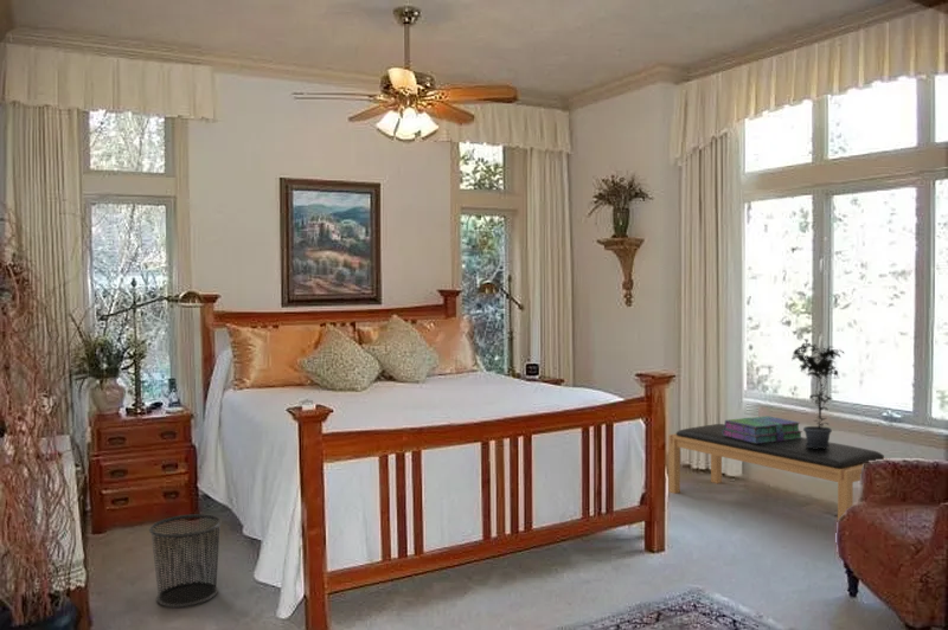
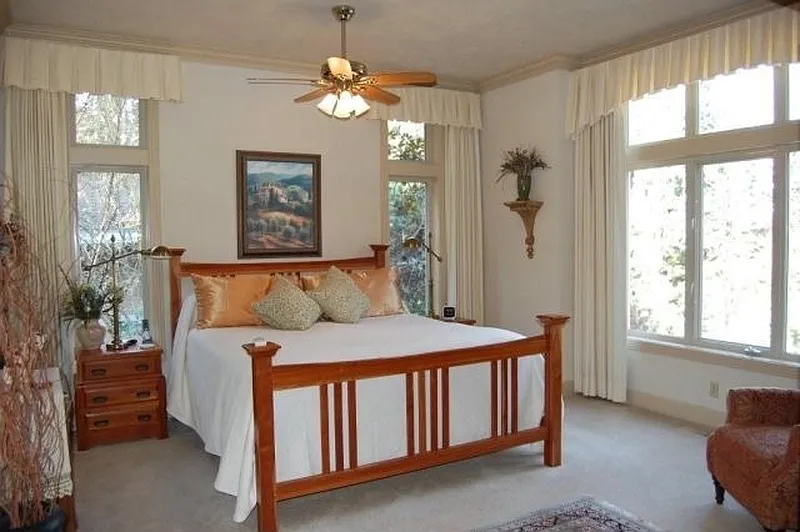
- stack of books [723,414,803,444]
- bench [667,423,889,521]
- waste bin [148,513,223,609]
- potted plant [790,338,846,449]
